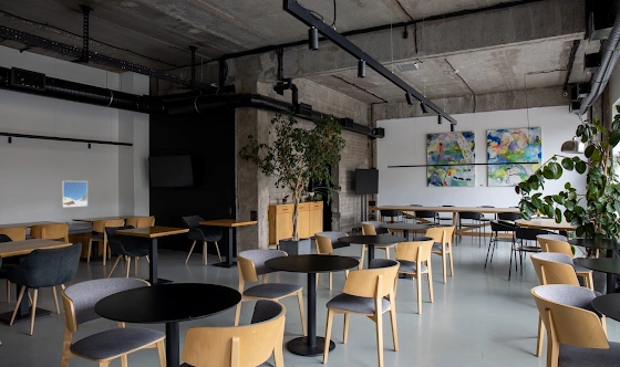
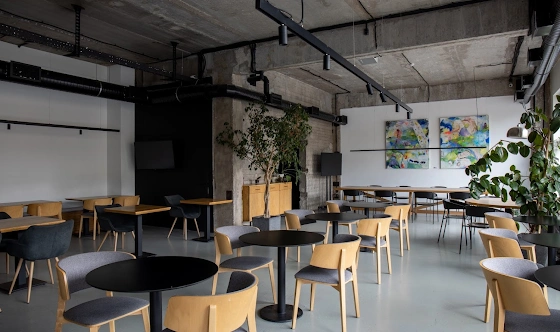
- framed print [61,180,89,208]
